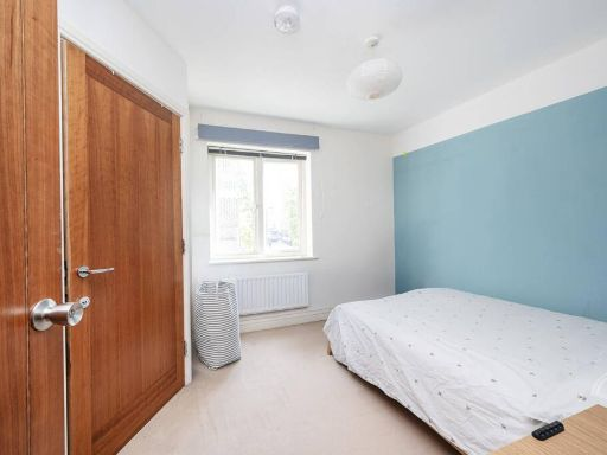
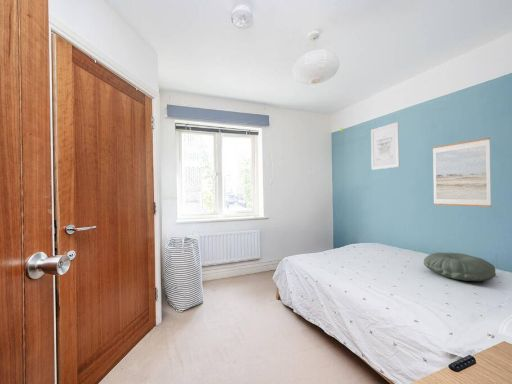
+ wall art [370,121,400,171]
+ wall art [432,137,492,208]
+ pillow [423,252,497,282]
